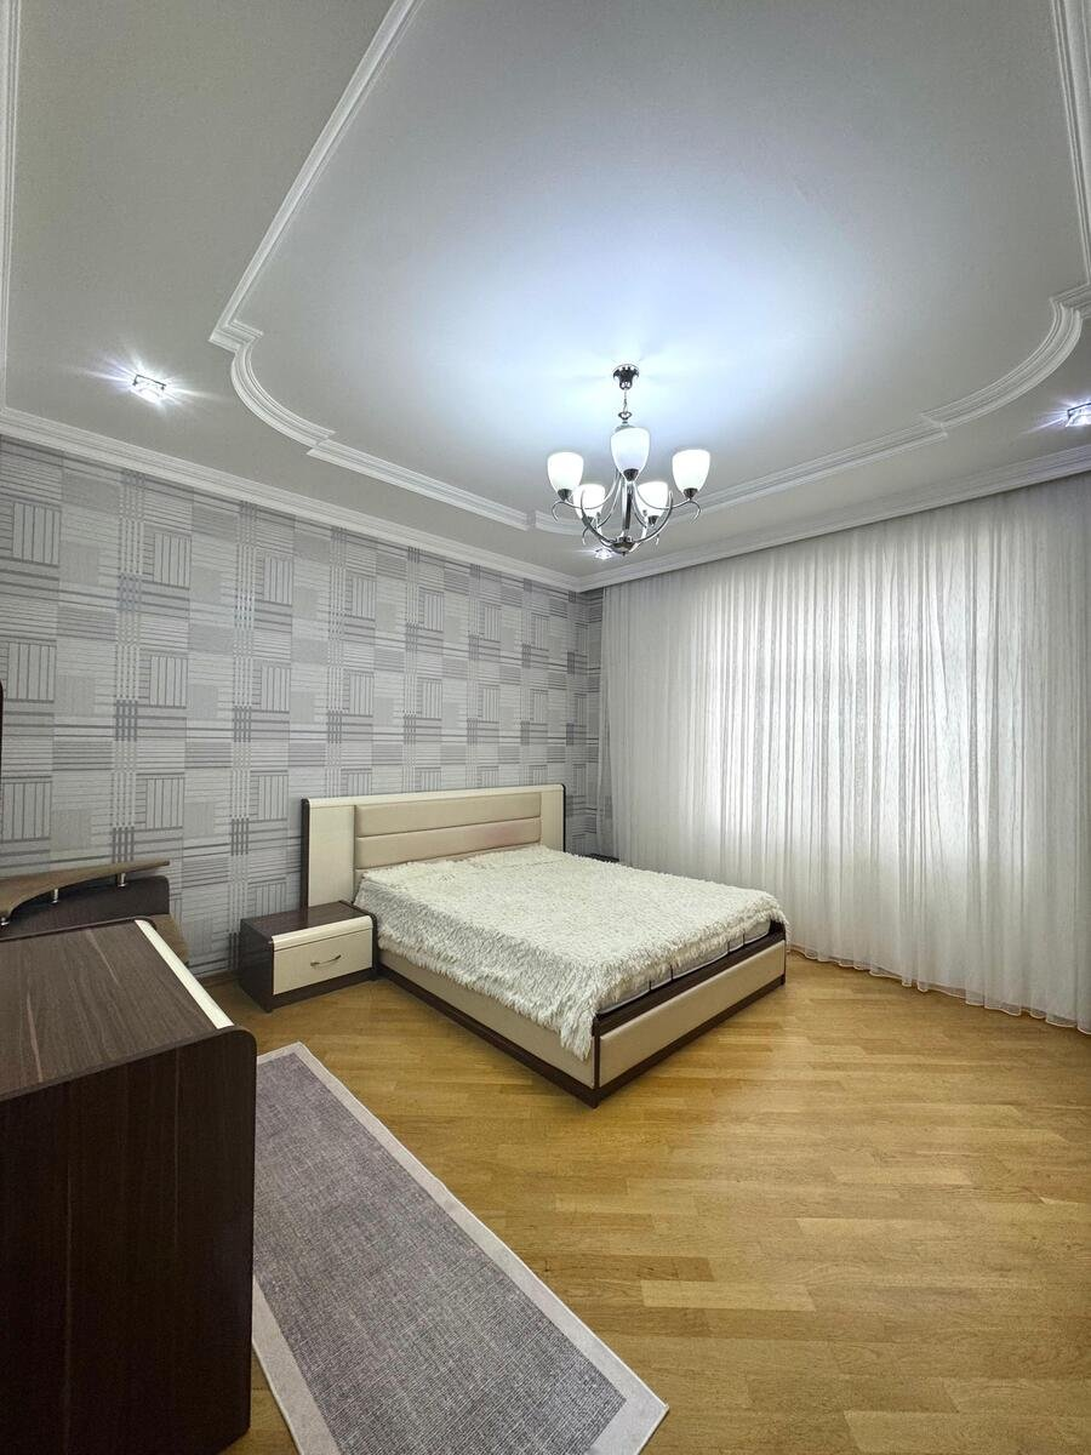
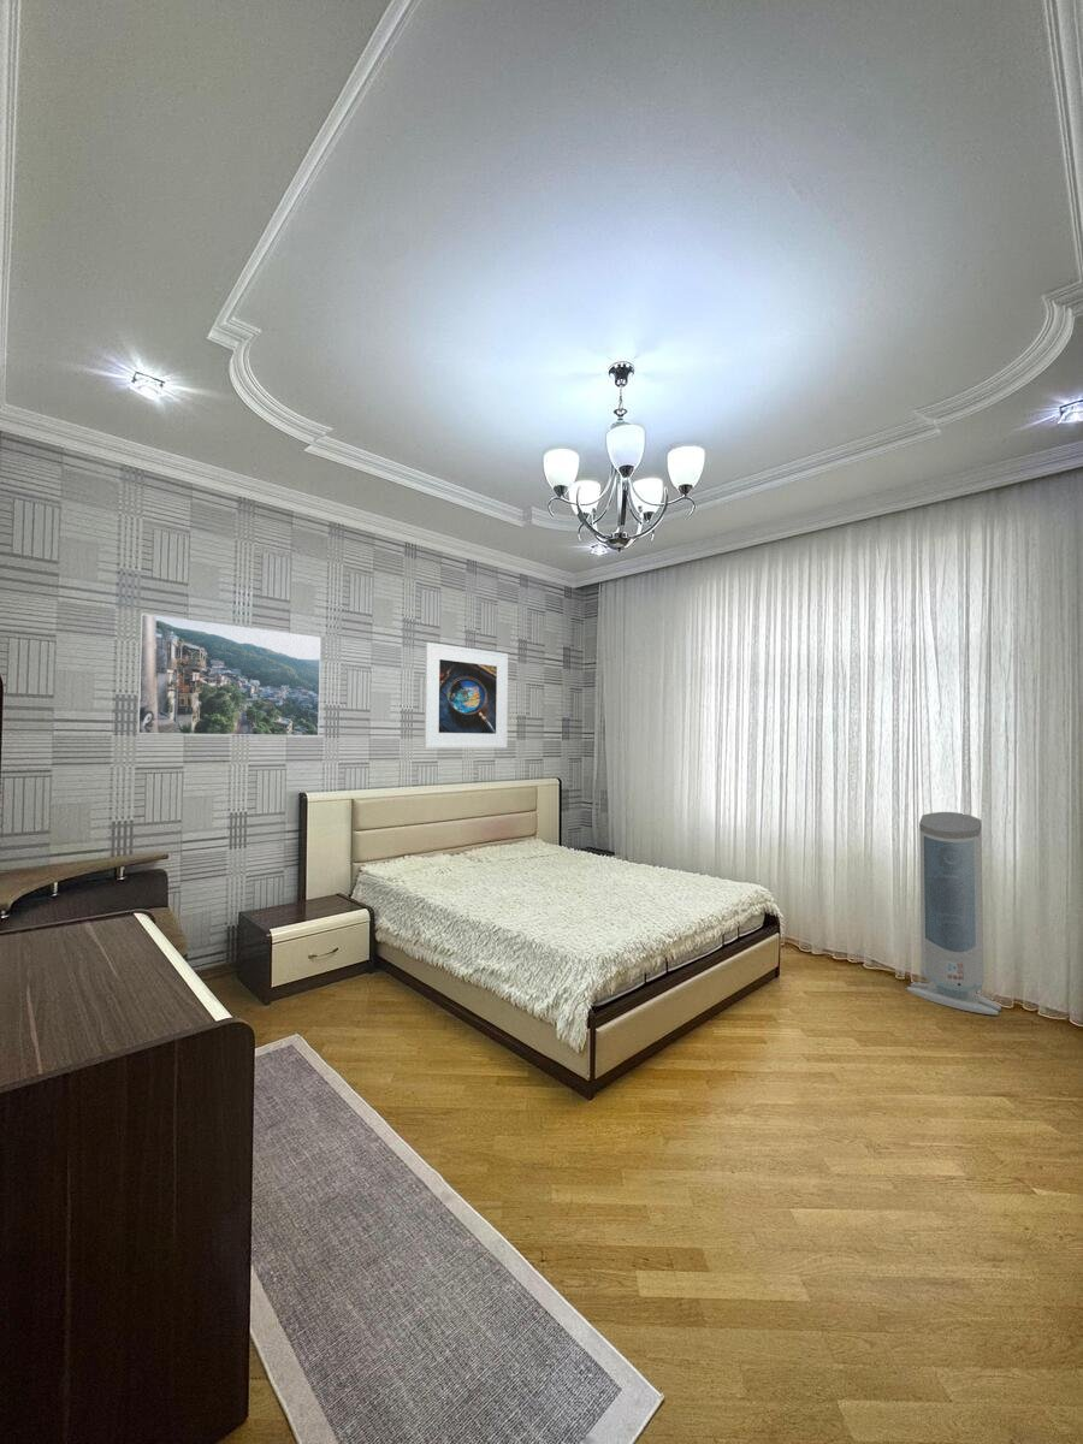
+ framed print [422,641,509,750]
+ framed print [136,612,322,738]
+ air purifier [906,811,1002,1017]
